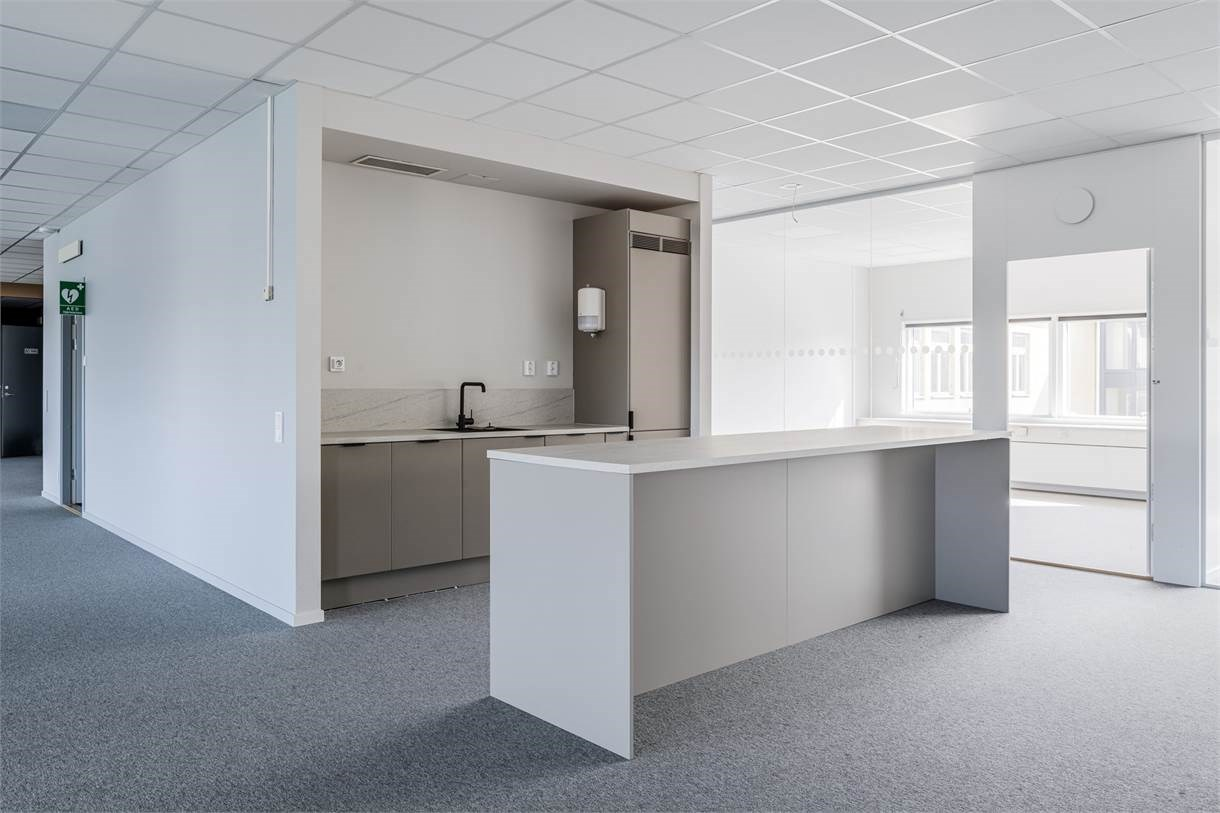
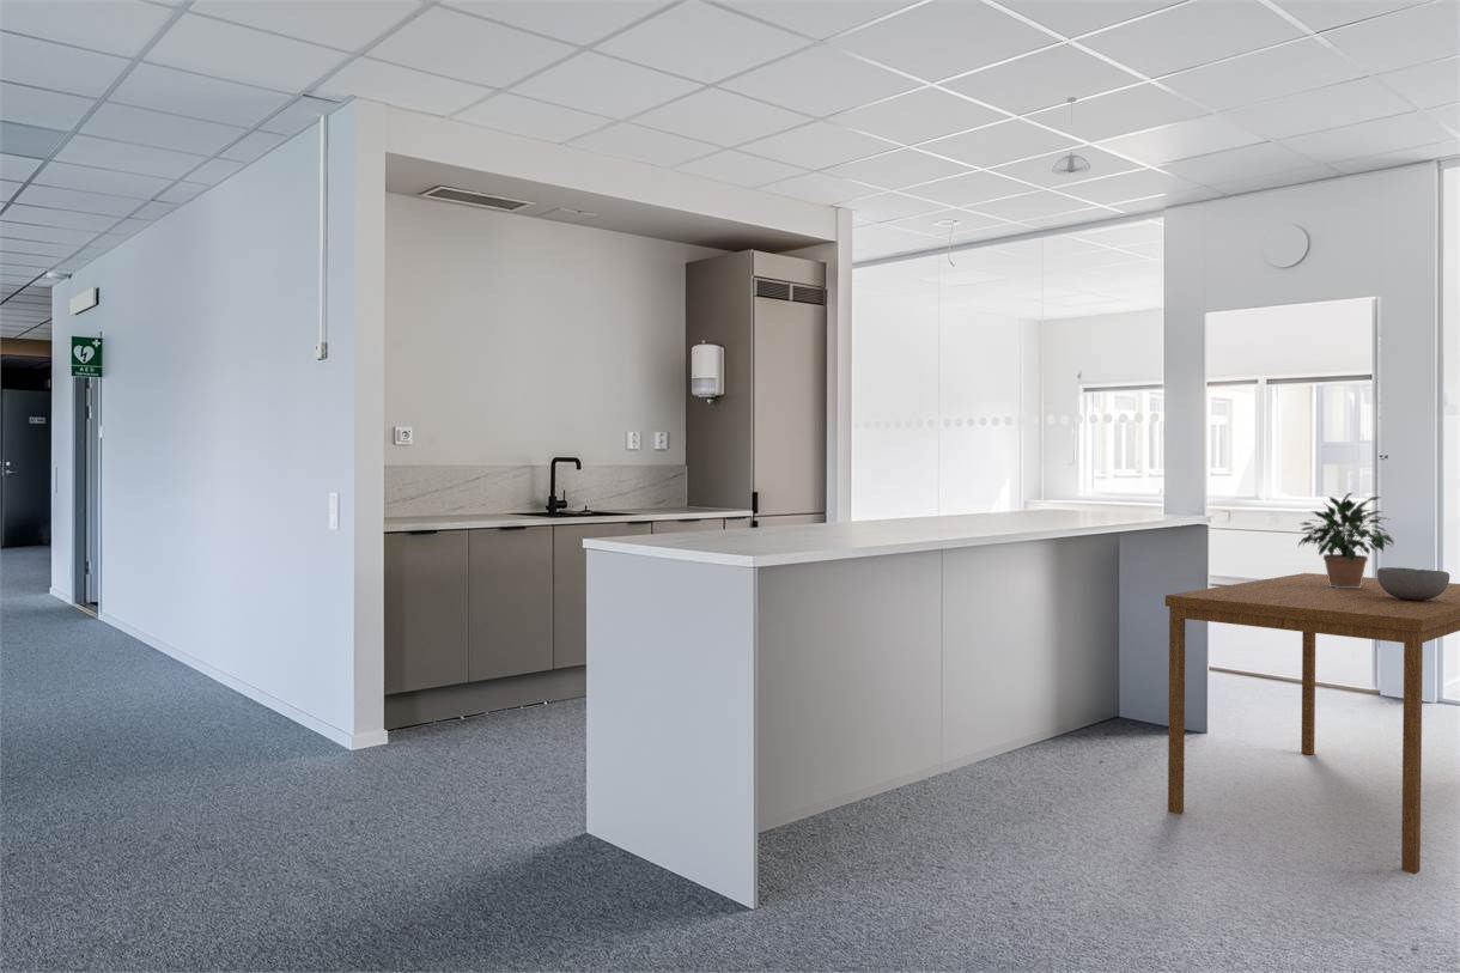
+ pendant light [1051,96,1091,176]
+ potted plant [1297,492,1395,588]
+ dining table [1164,572,1460,875]
+ bowl [1376,566,1450,601]
